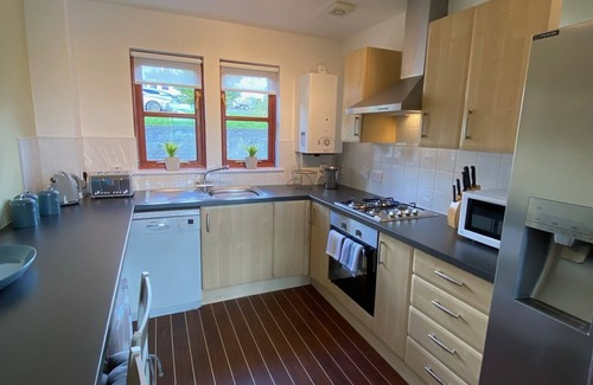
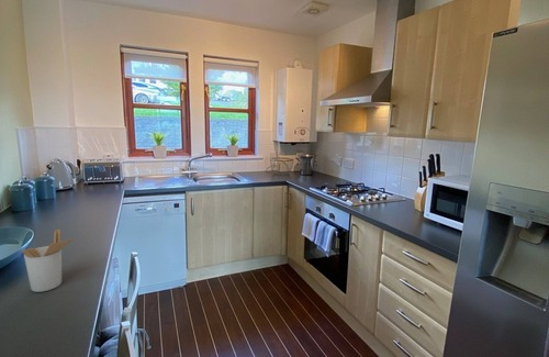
+ utensil holder [21,228,75,293]
